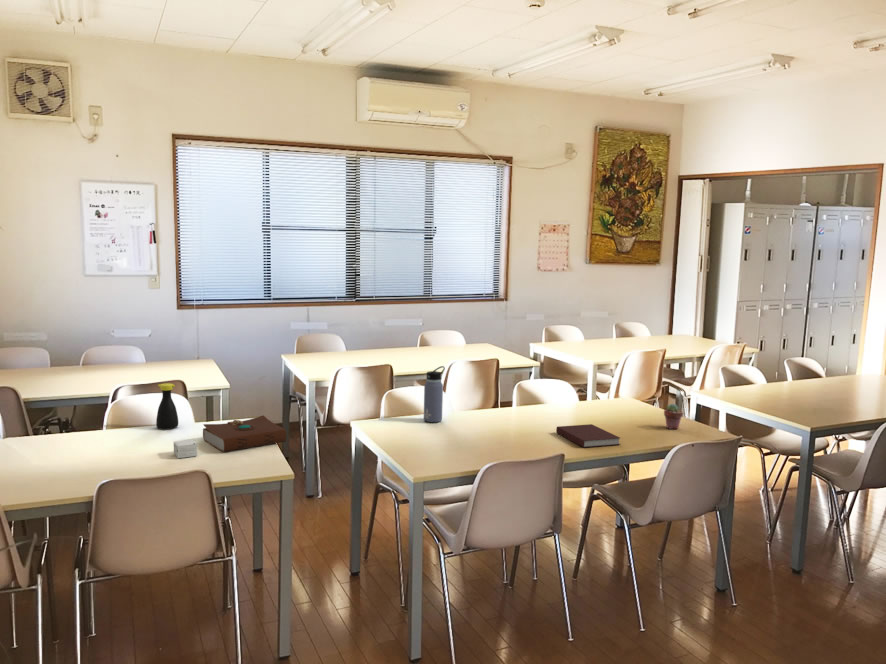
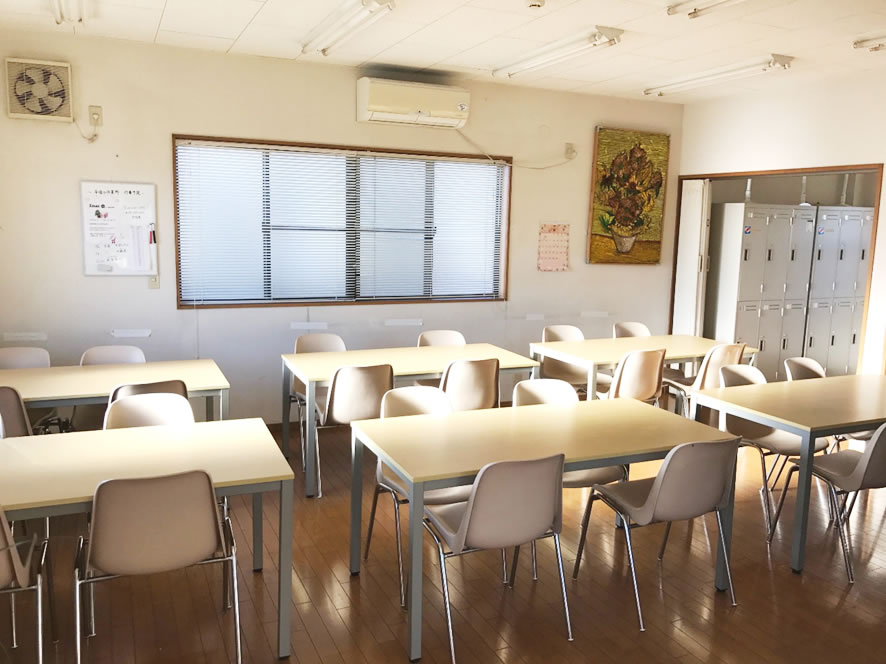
- notebook [555,423,621,448]
- water bottle [423,365,446,423]
- small box [173,439,198,459]
- potted succulent [663,403,684,430]
- book [202,414,287,453]
- bottle [155,382,179,430]
